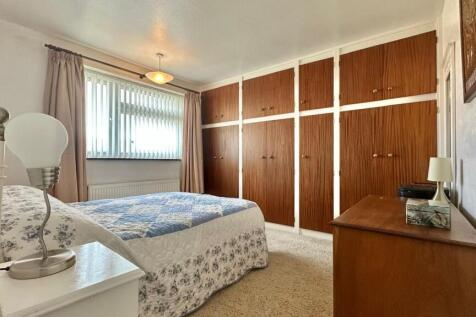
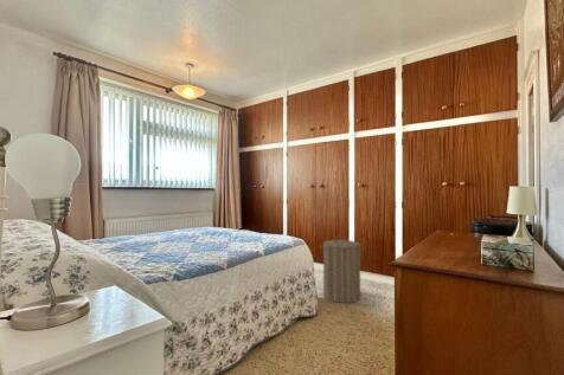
+ laundry hamper [318,233,366,304]
